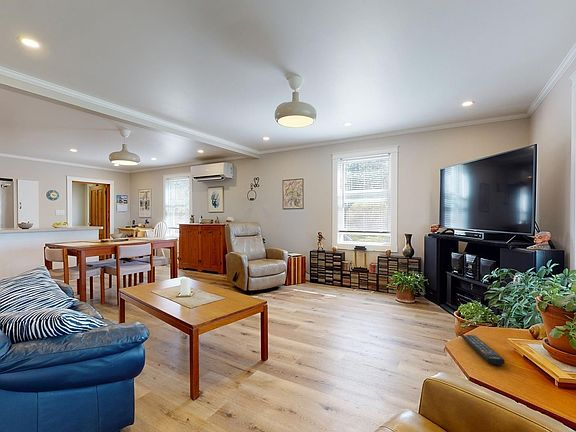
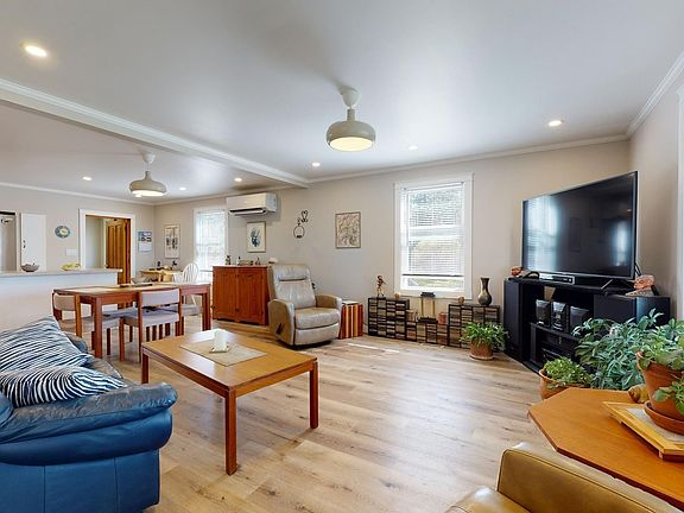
- remote control [460,333,506,366]
